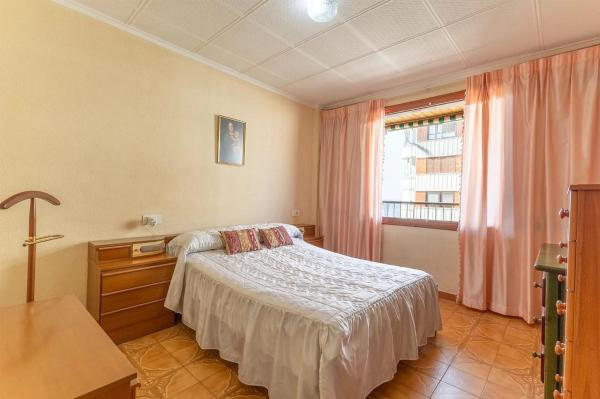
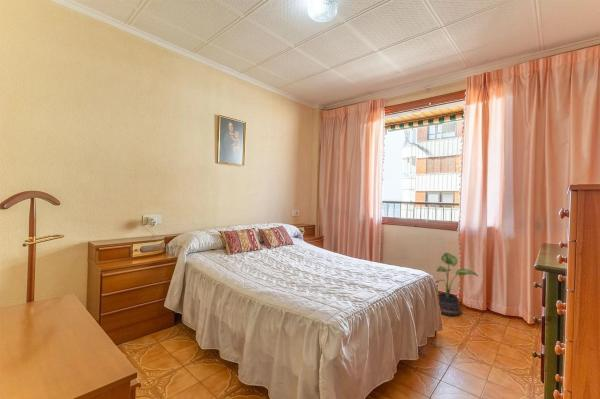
+ potted plant [435,252,479,317]
